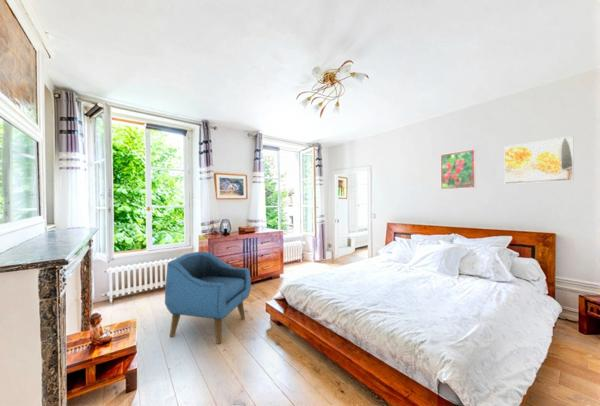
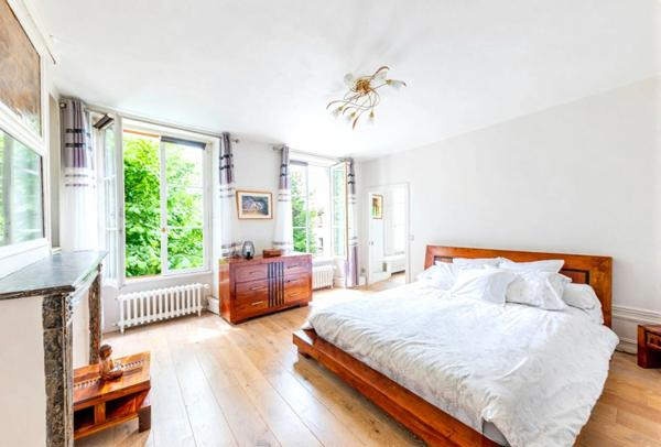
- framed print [440,148,477,190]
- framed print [503,135,575,185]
- armchair [164,250,252,345]
